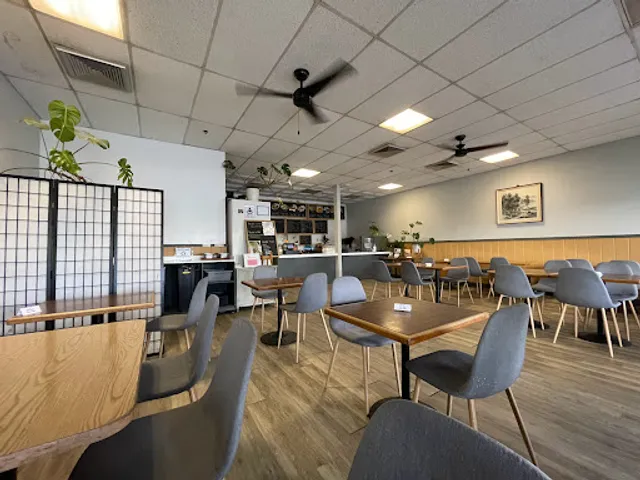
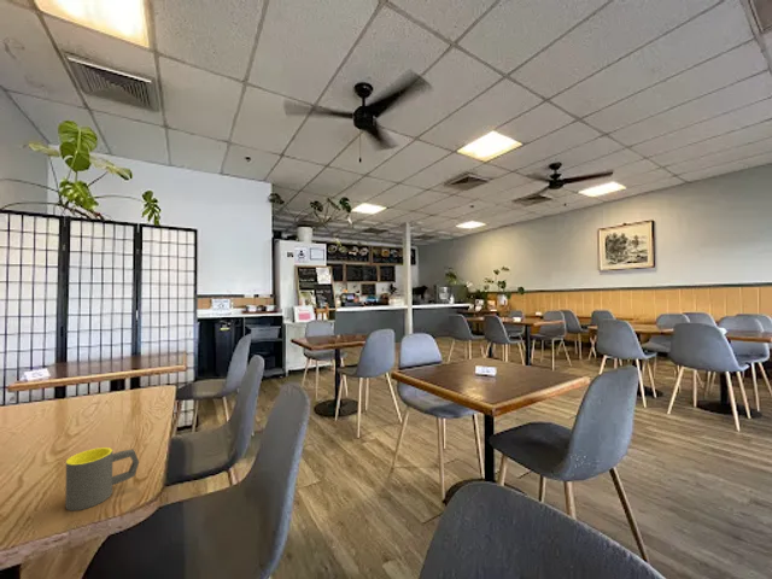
+ mug [64,446,140,511]
